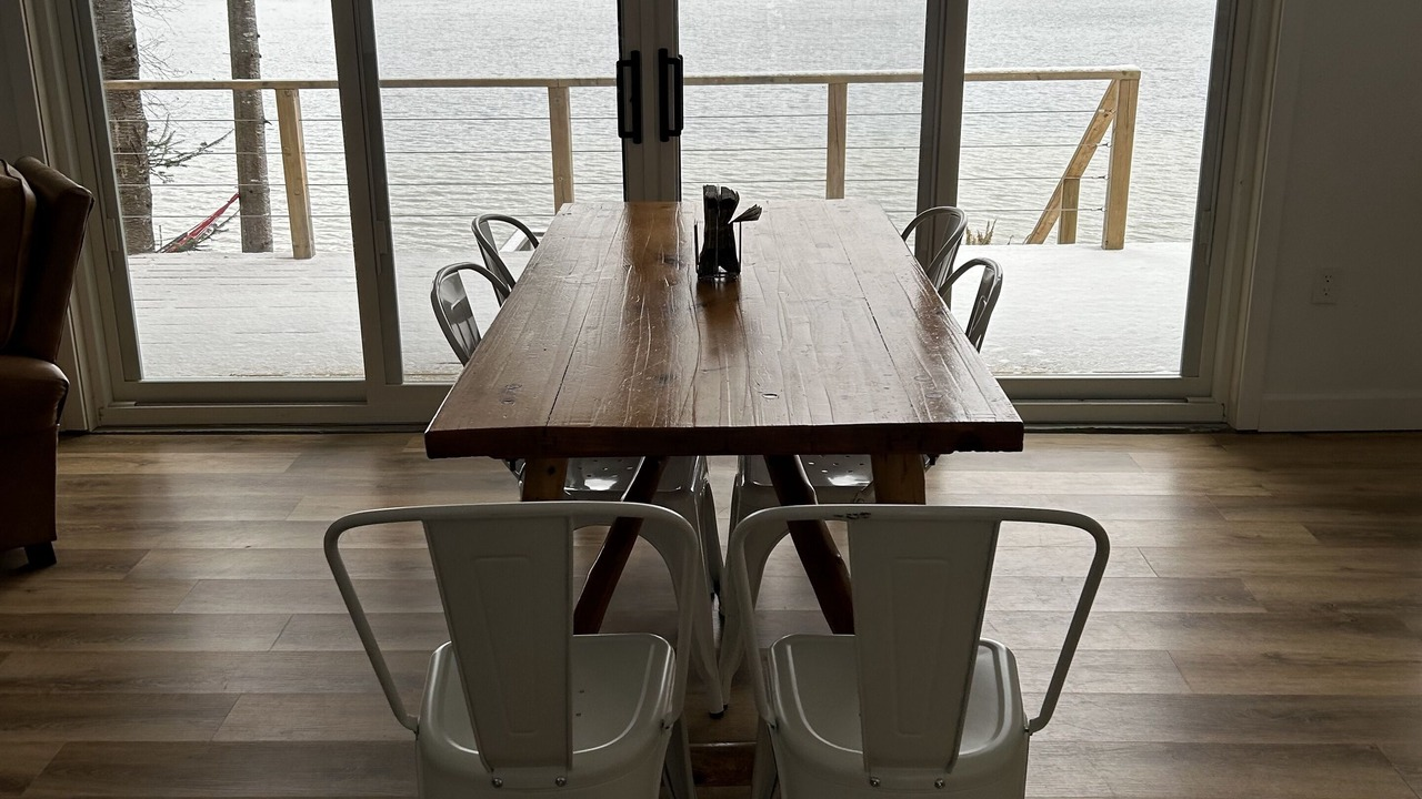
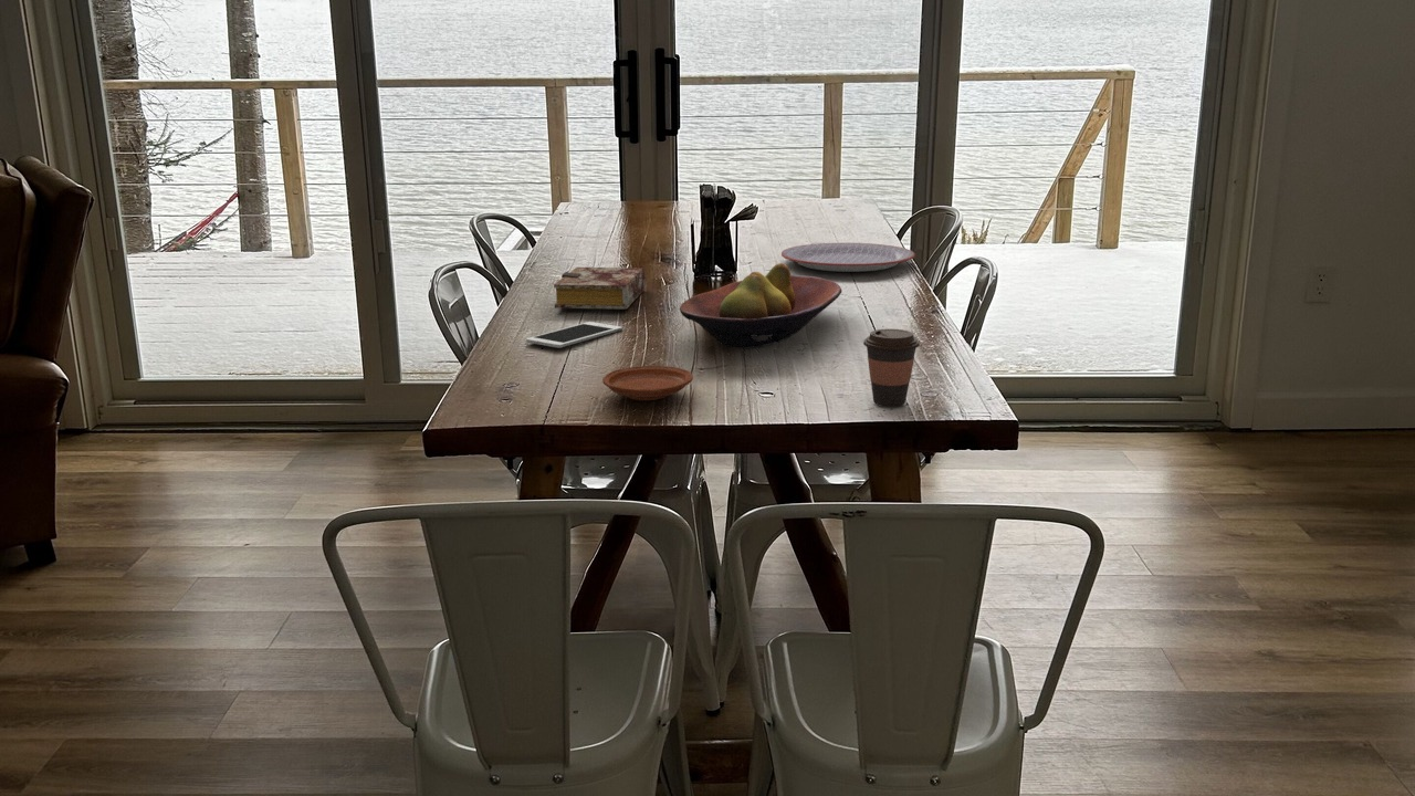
+ book [553,266,647,311]
+ plate [601,365,694,401]
+ plate [780,242,915,273]
+ fruit bowl [679,262,842,349]
+ coffee cup [862,327,921,408]
+ cell phone [525,321,623,349]
